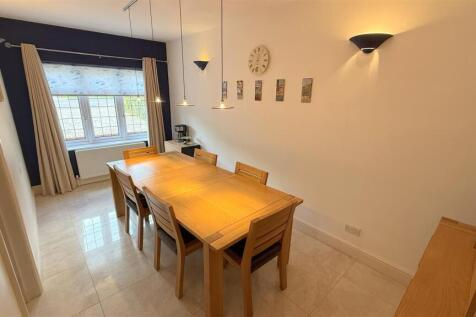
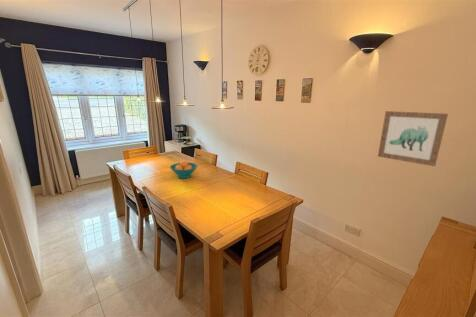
+ fruit bowl [169,160,199,179]
+ wall art [377,110,449,167]
